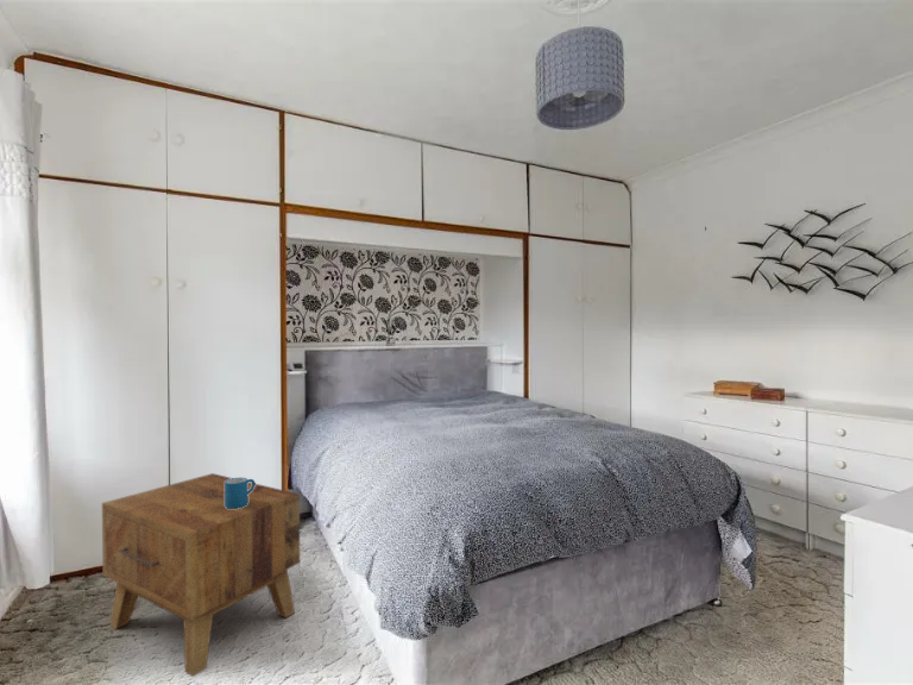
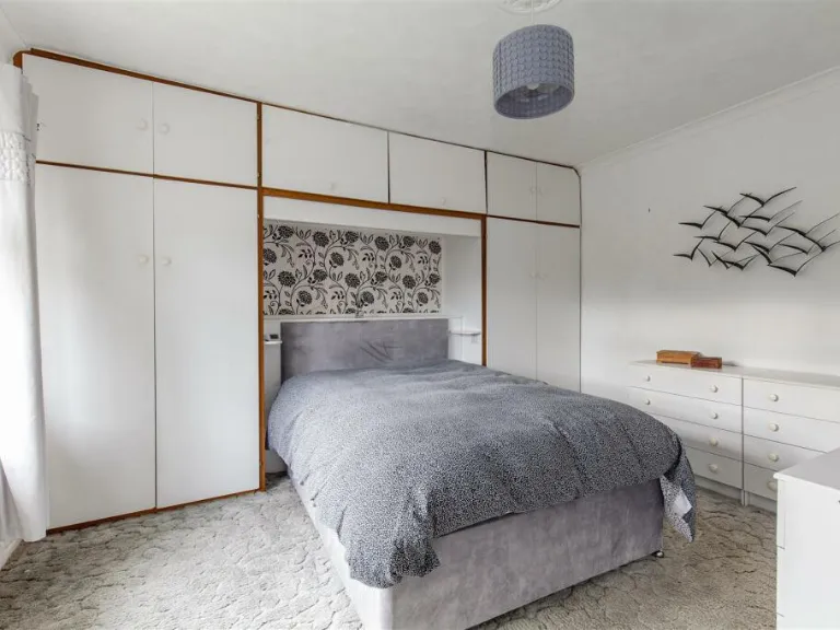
- side table [101,472,301,678]
- mug [225,477,257,509]
